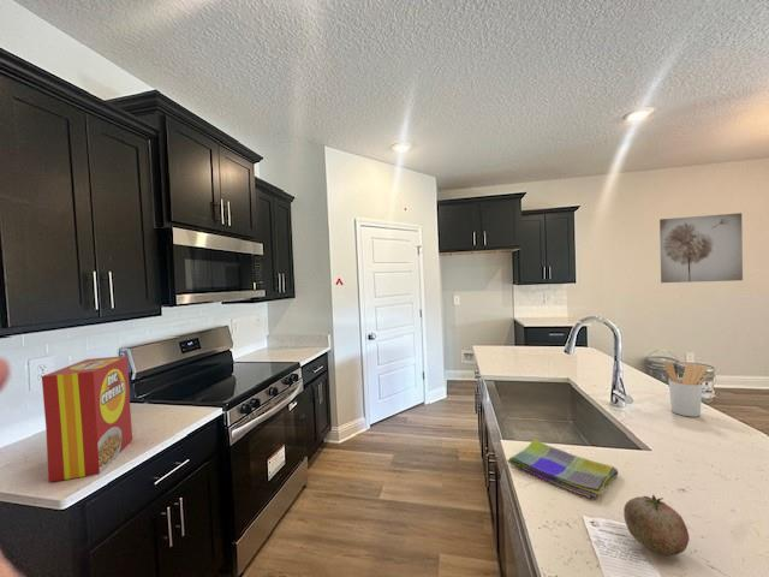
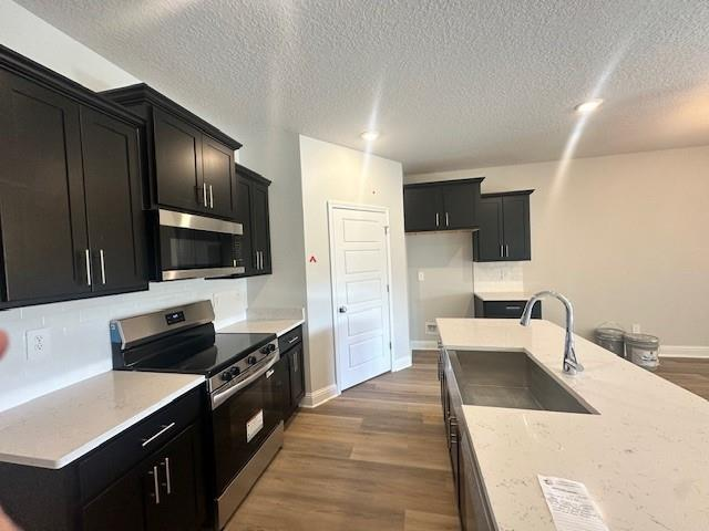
- fruit [622,494,690,557]
- utensil holder [663,362,710,418]
- wall art [658,212,744,284]
- dish towel [506,438,620,499]
- cereal box [41,355,133,483]
